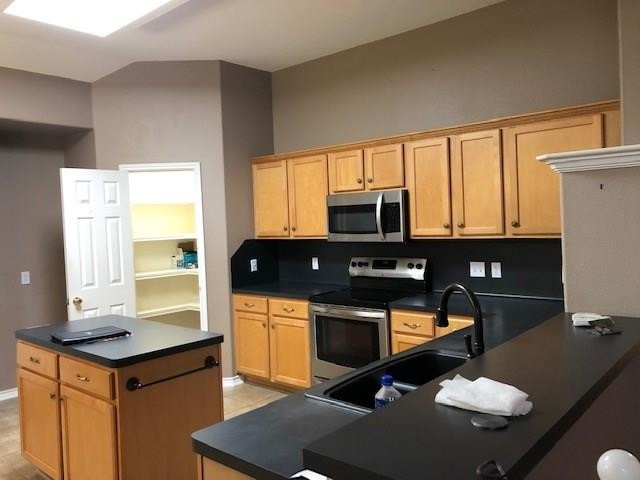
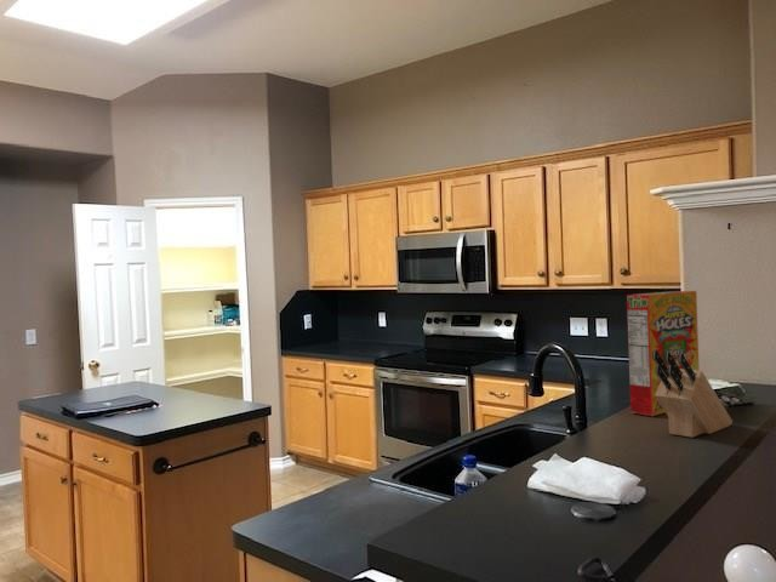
+ cereal box [626,290,700,417]
+ knife block [652,350,734,439]
